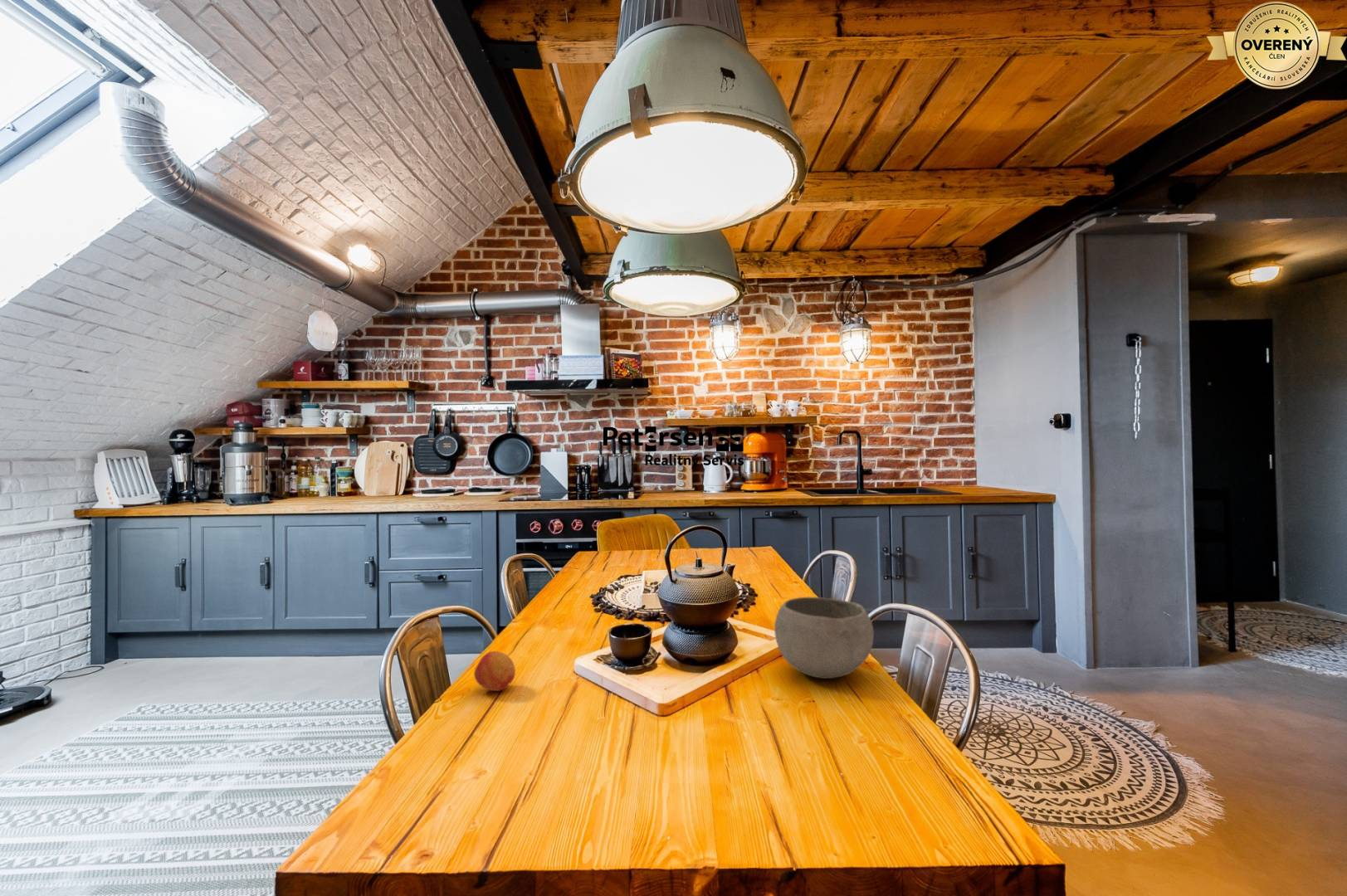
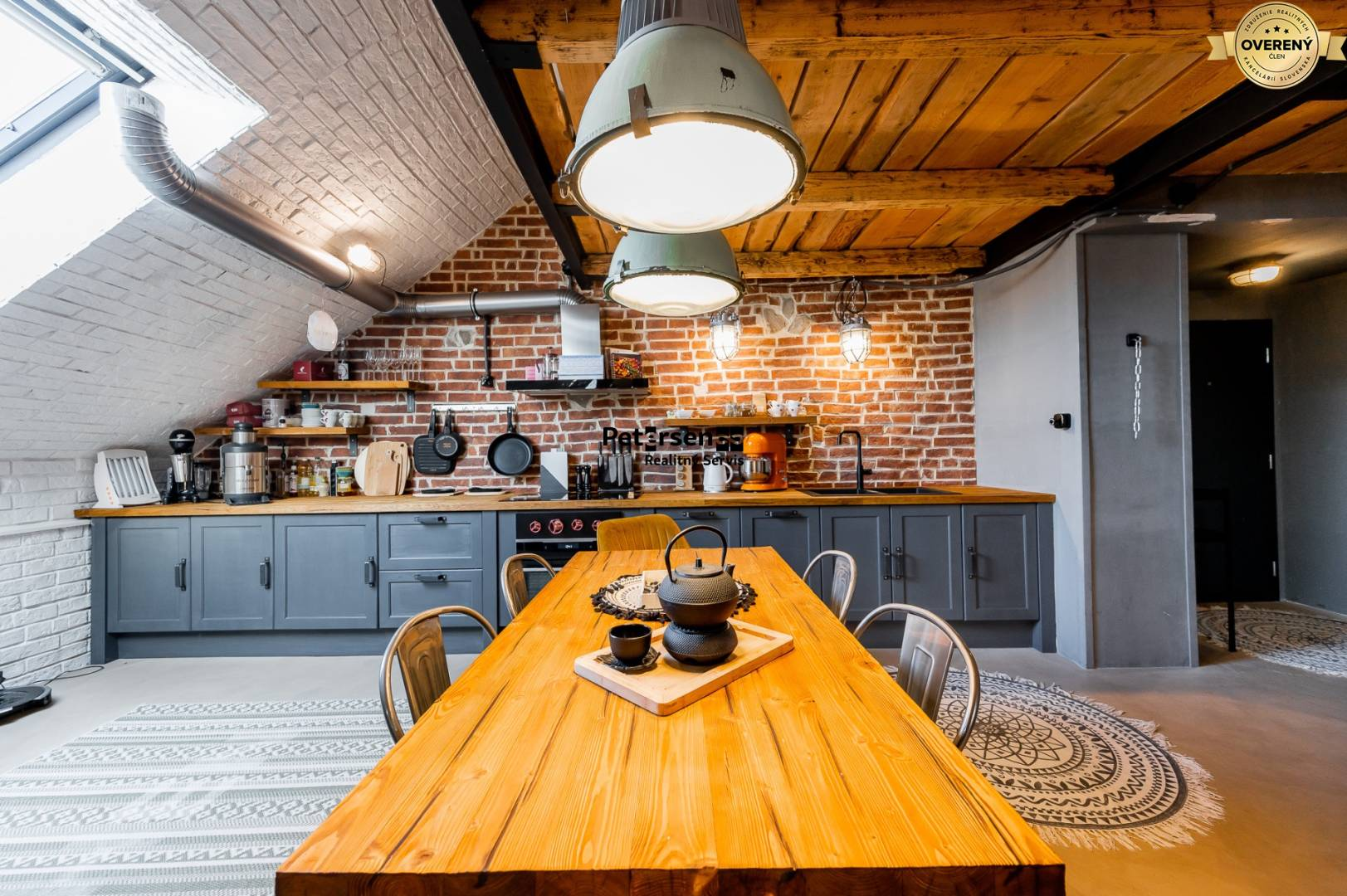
- fruit [473,650,516,692]
- bowl [774,597,875,679]
